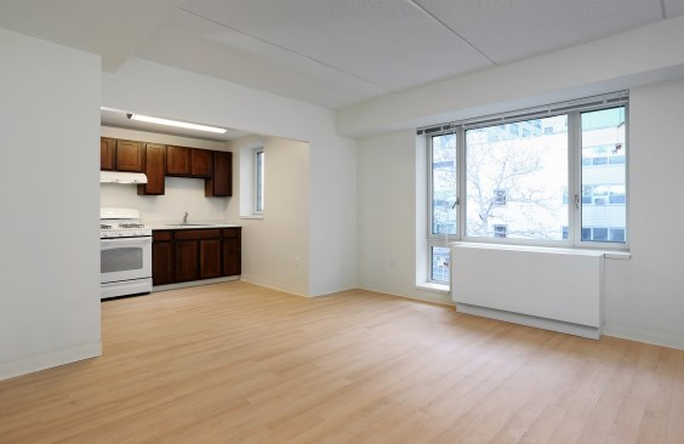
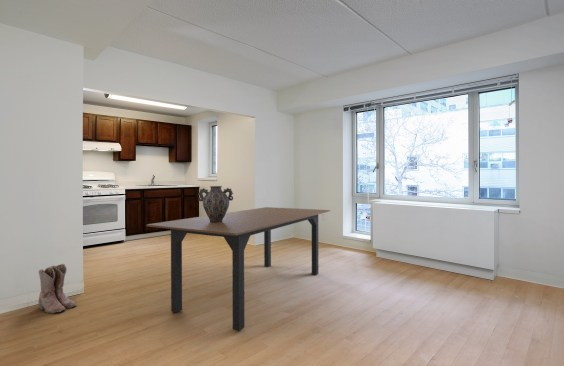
+ ceramic jug [197,185,234,223]
+ boots [37,263,77,314]
+ dining table [145,206,331,332]
